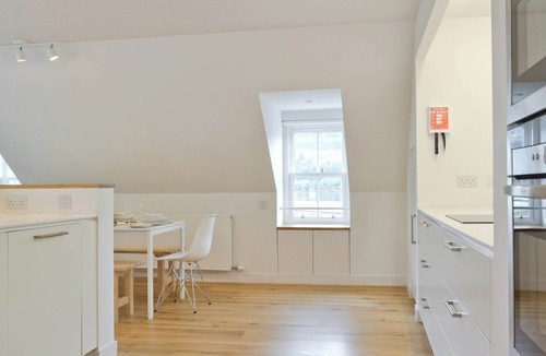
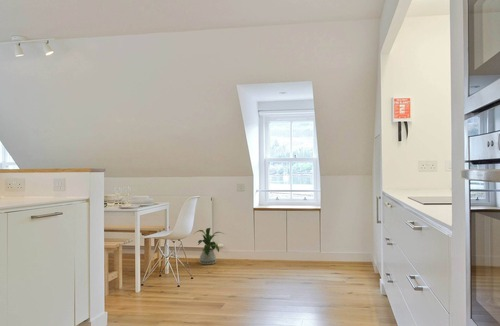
+ house plant [194,227,225,266]
